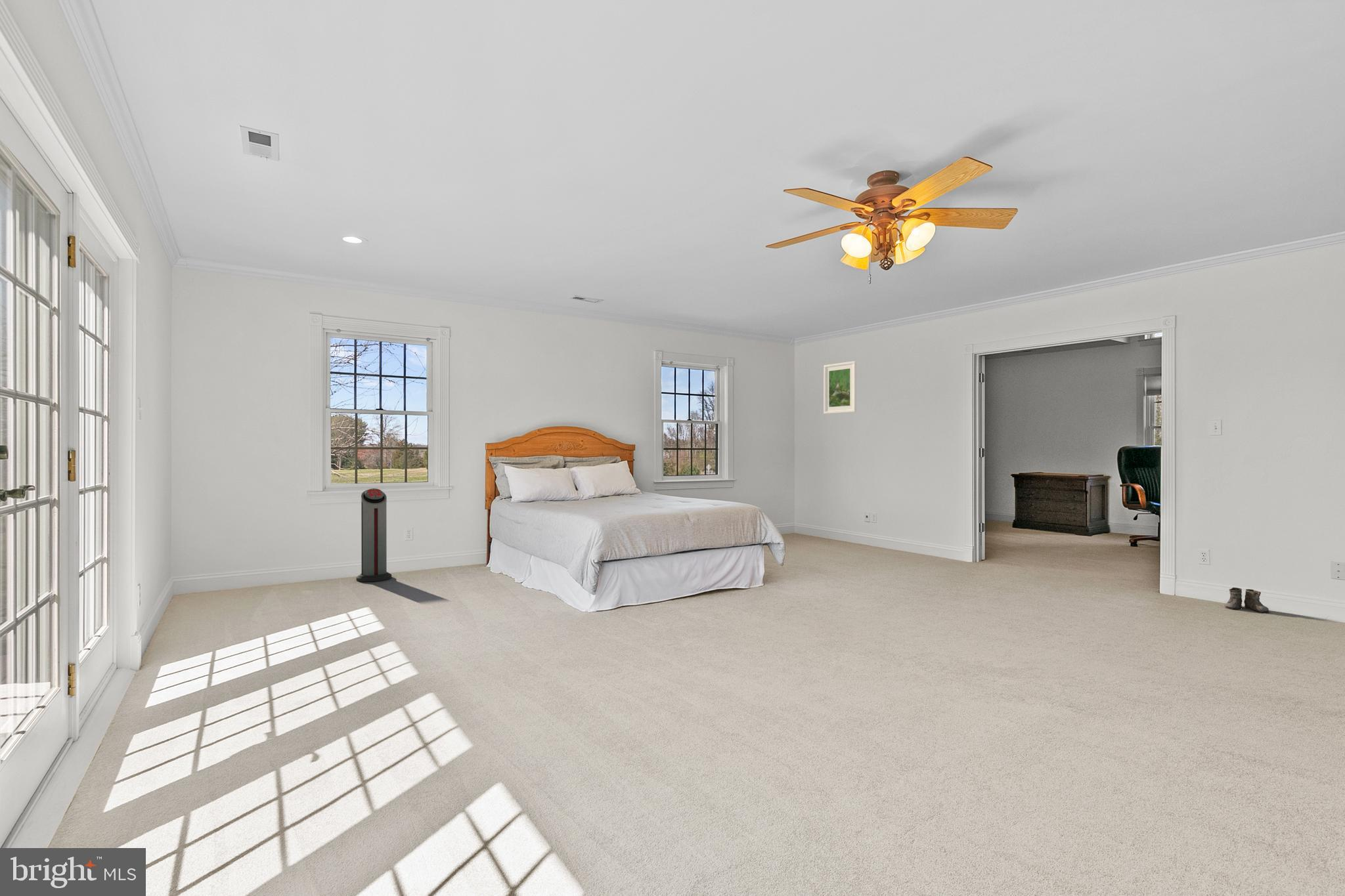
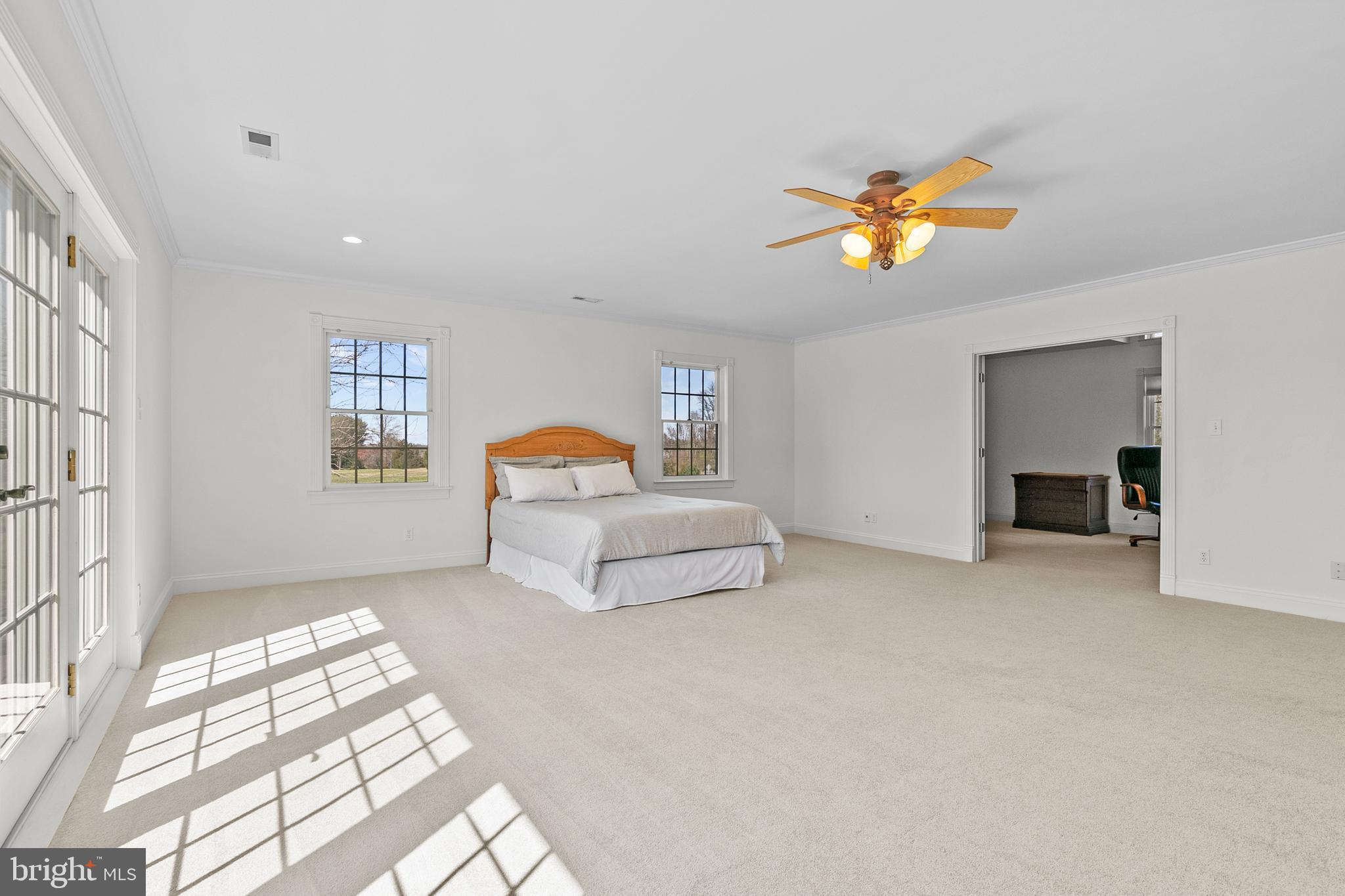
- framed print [824,360,857,414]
- boots [1220,587,1269,613]
- air purifier [356,488,392,582]
